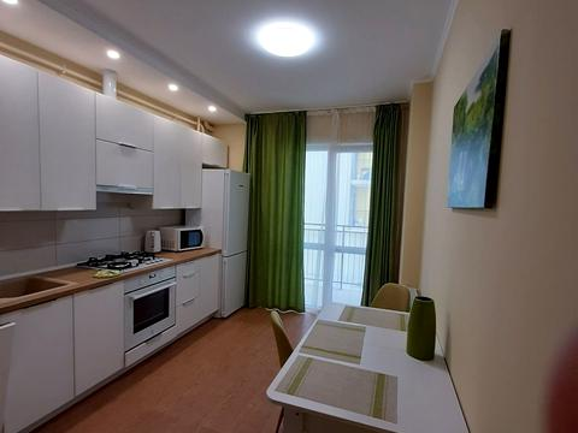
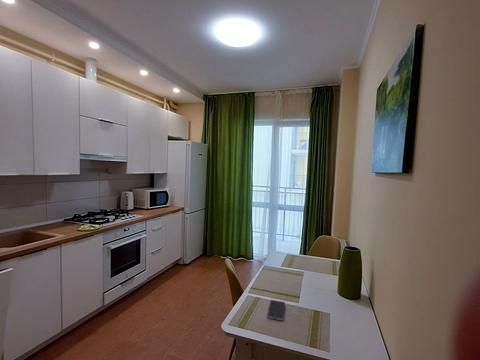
+ smartphone [266,299,286,321]
